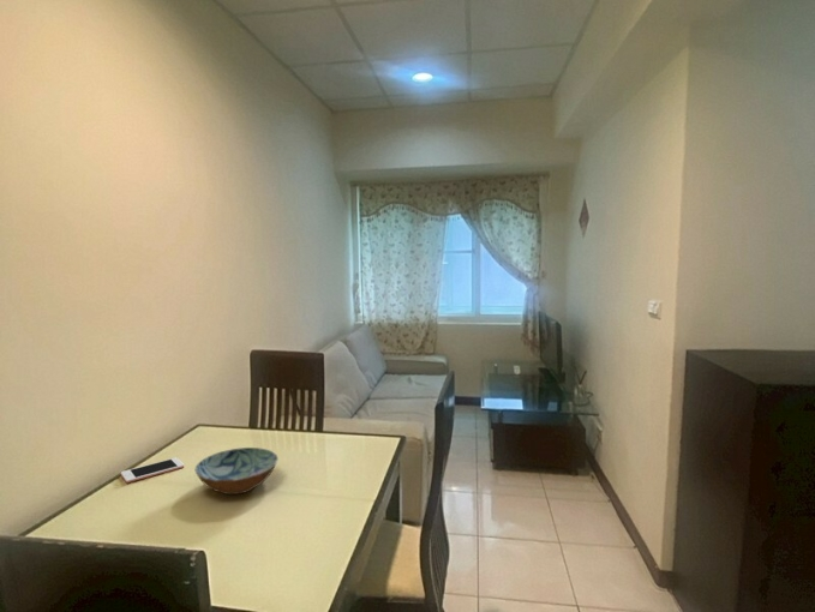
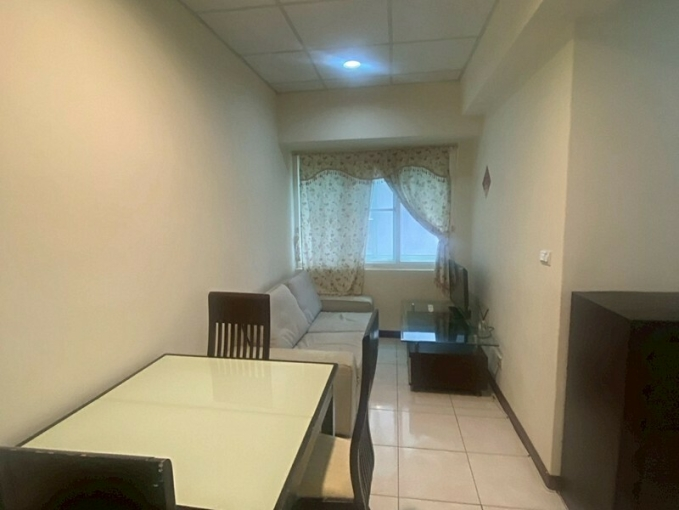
- cell phone [120,457,185,484]
- bowl [194,446,280,496]
